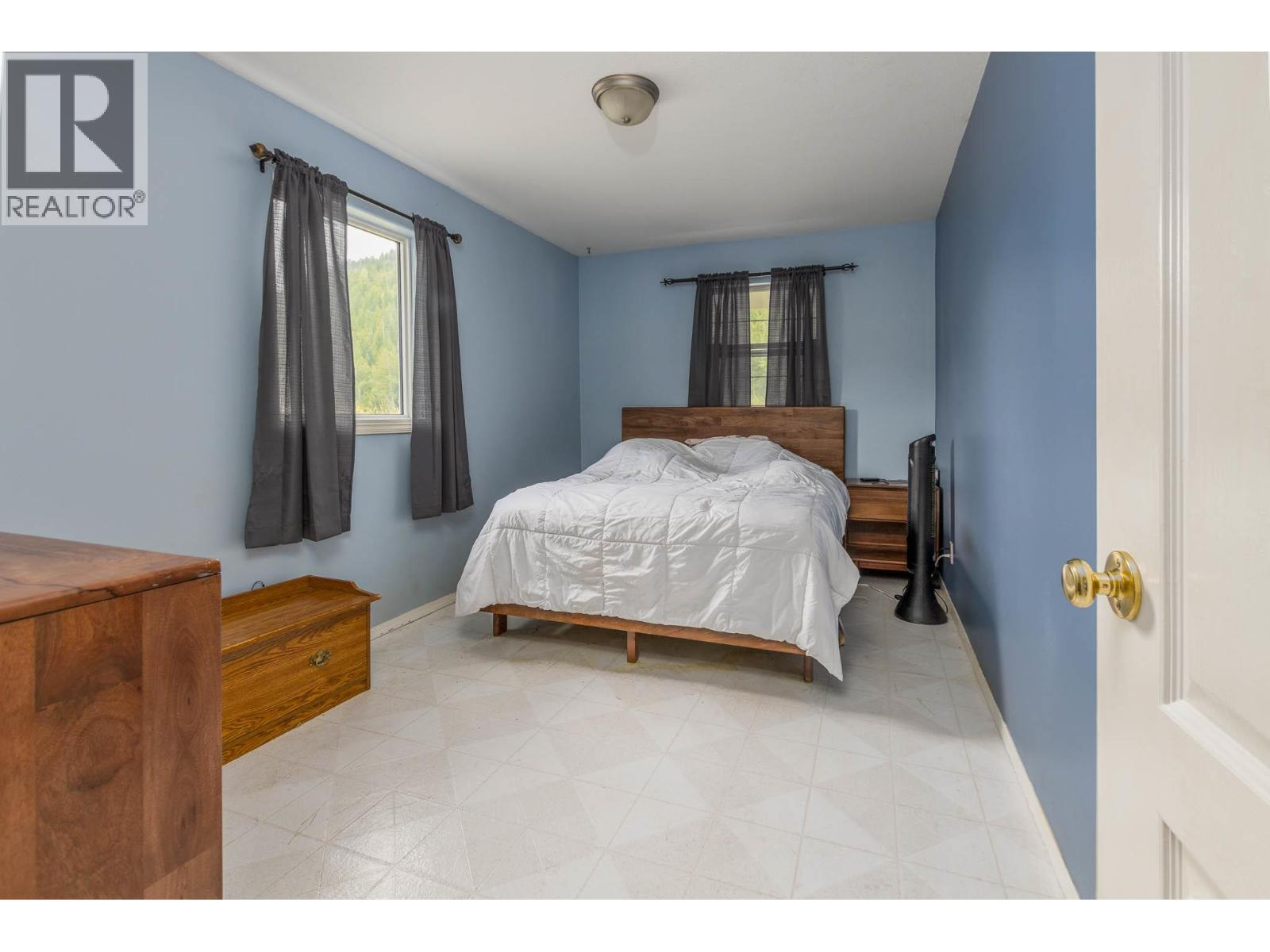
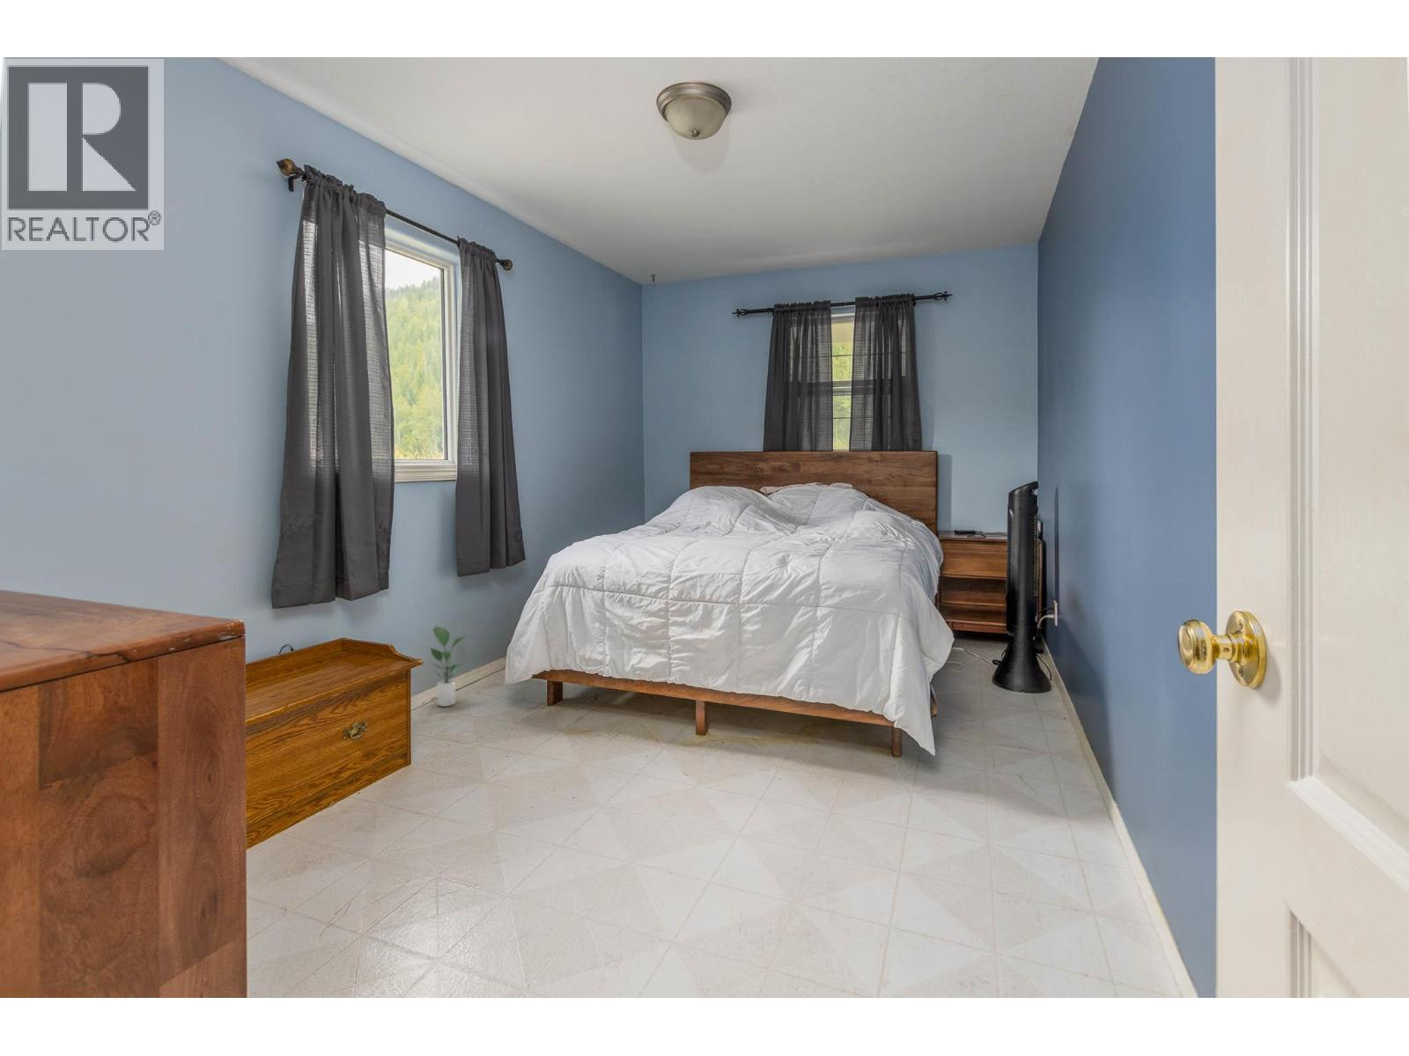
+ potted plant [429,625,468,708]
